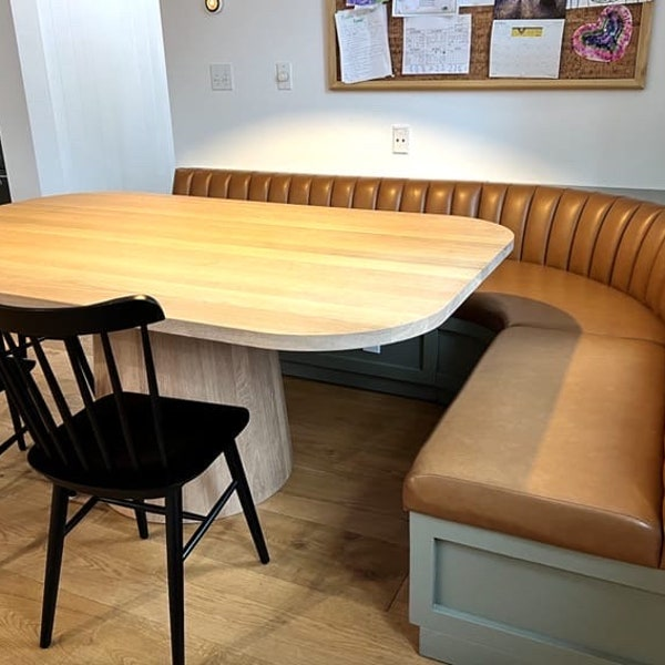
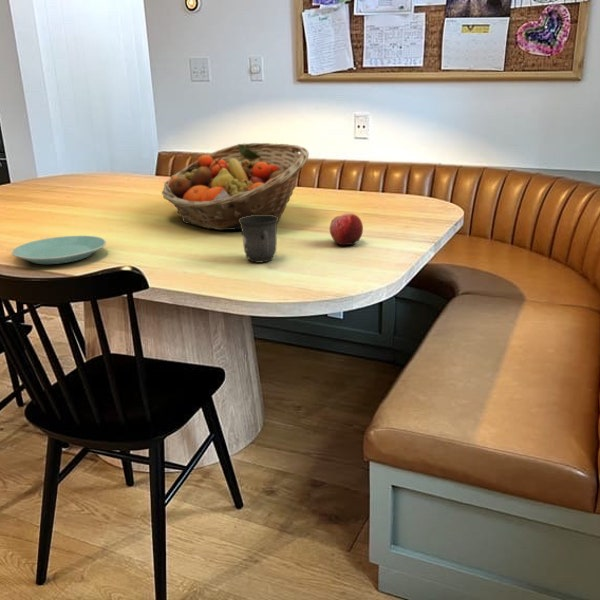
+ mug [239,215,278,264]
+ fruit basket [161,142,310,231]
+ apple [329,212,364,246]
+ plate [11,235,107,265]
